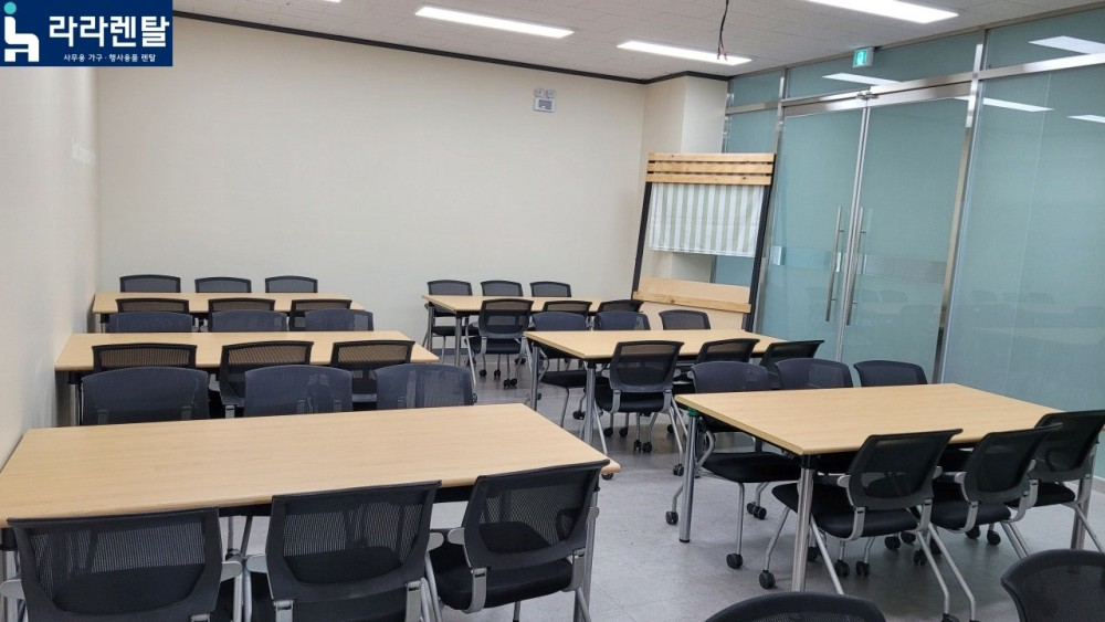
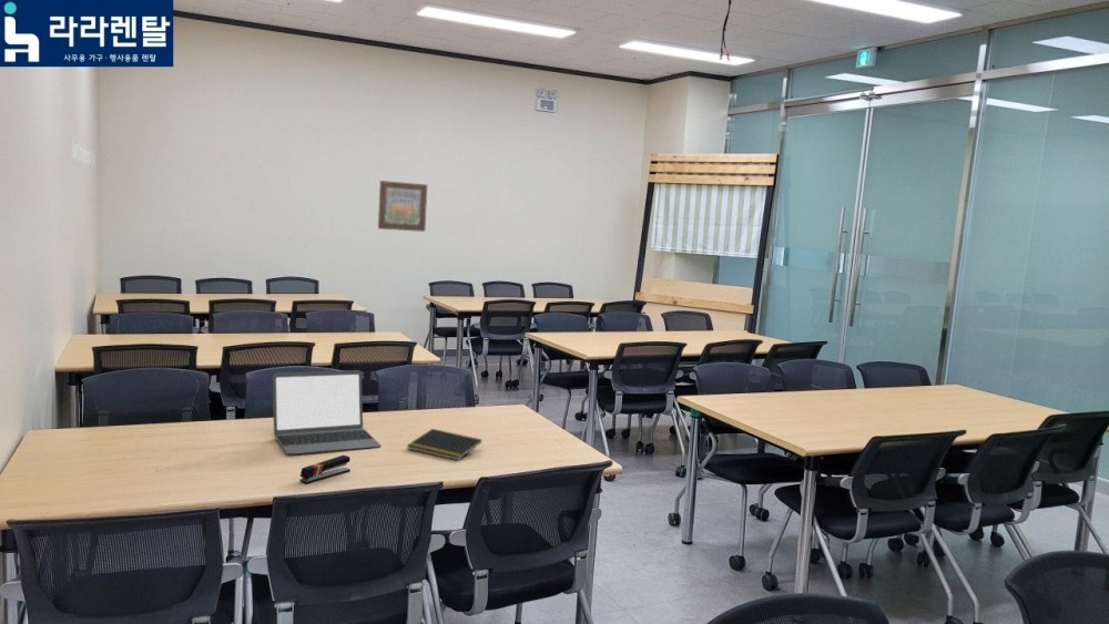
+ stapler [298,454,352,484]
+ notepad [406,428,482,462]
+ wall art [377,180,428,233]
+ laptop [272,369,381,456]
